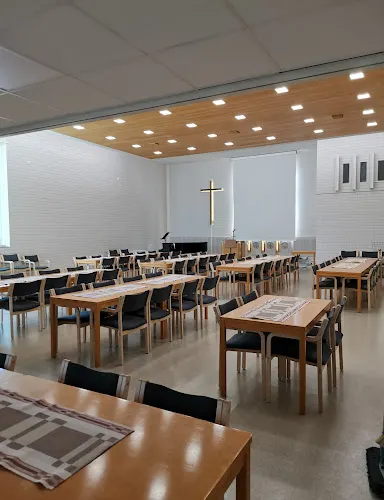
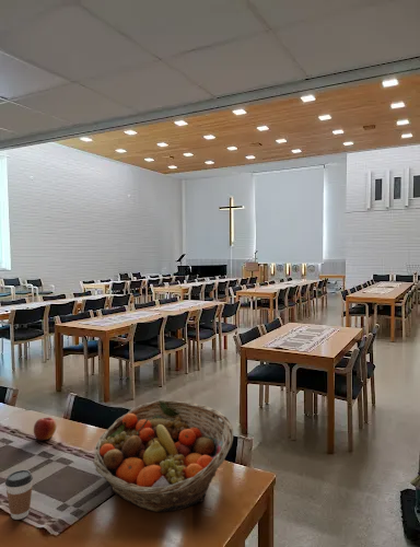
+ fruit basket [92,399,234,513]
+ apple [33,417,58,442]
+ coffee cup [4,469,34,521]
